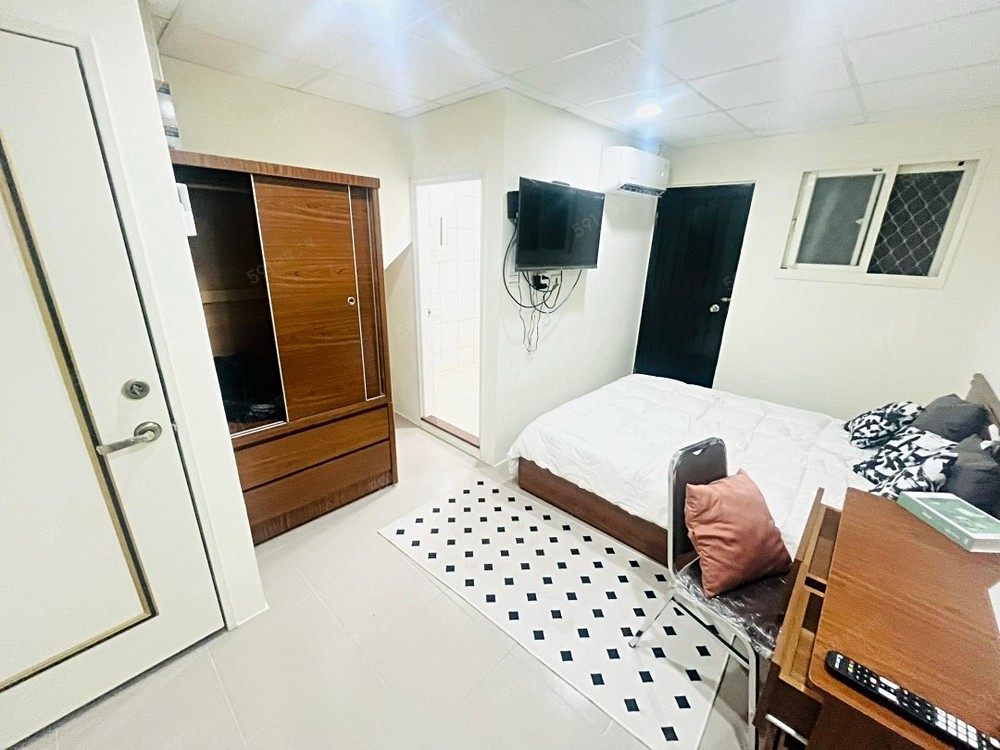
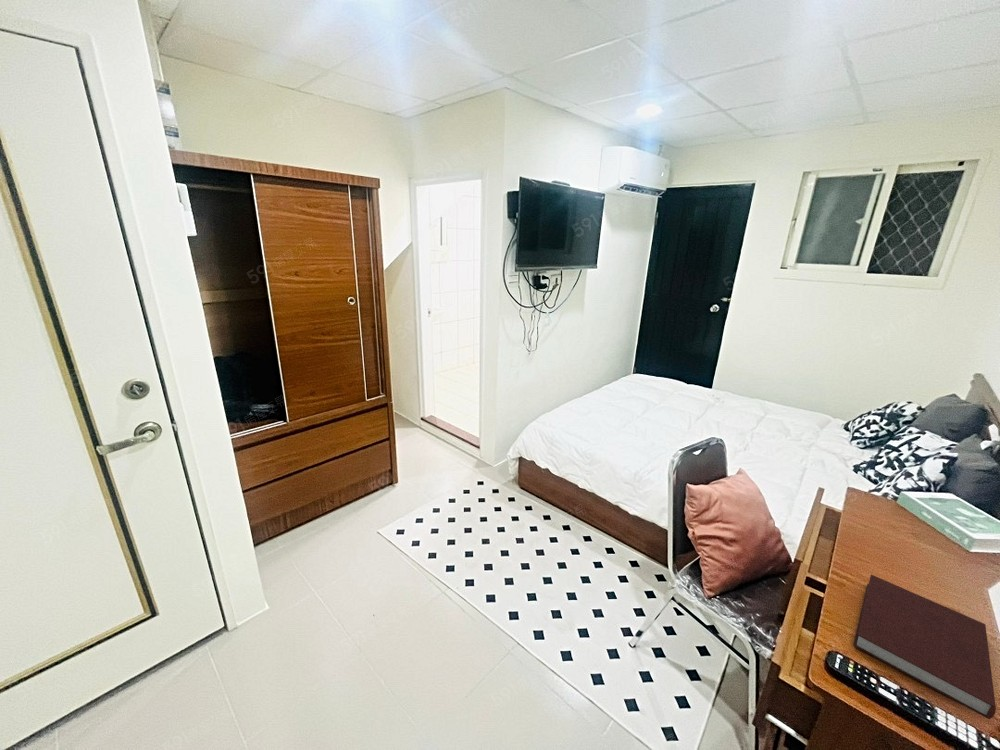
+ notebook [852,574,997,720]
